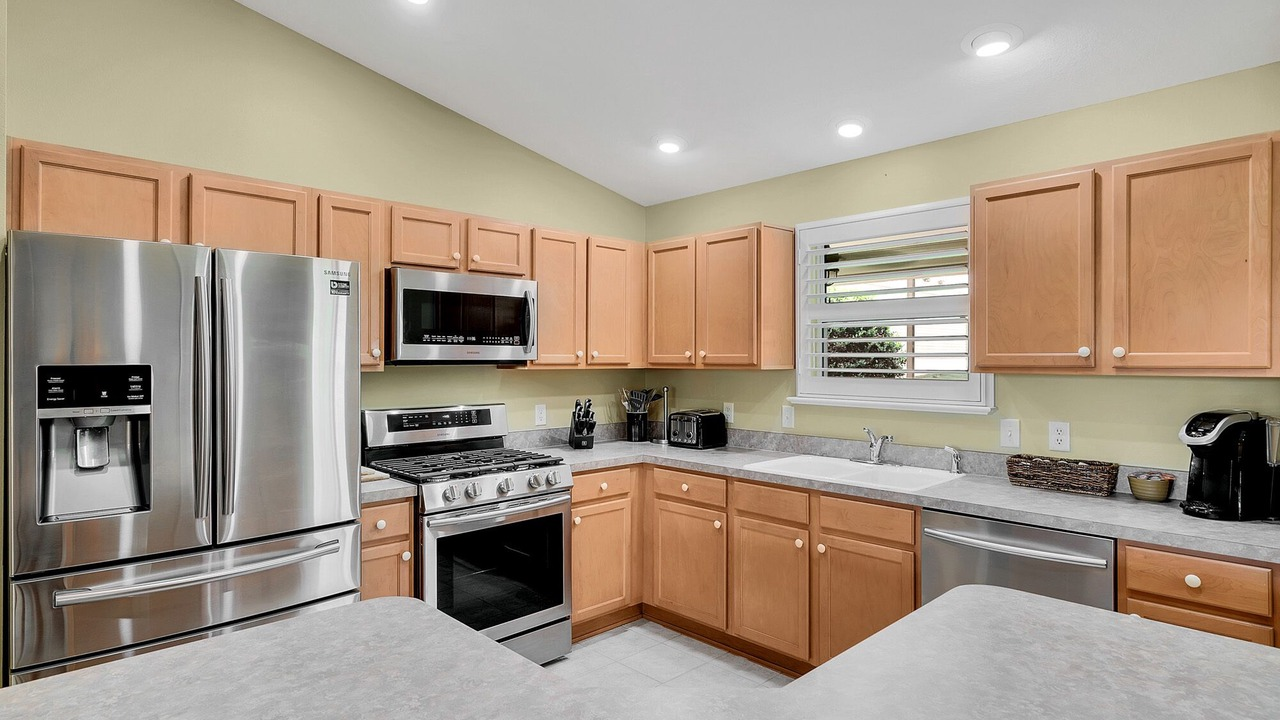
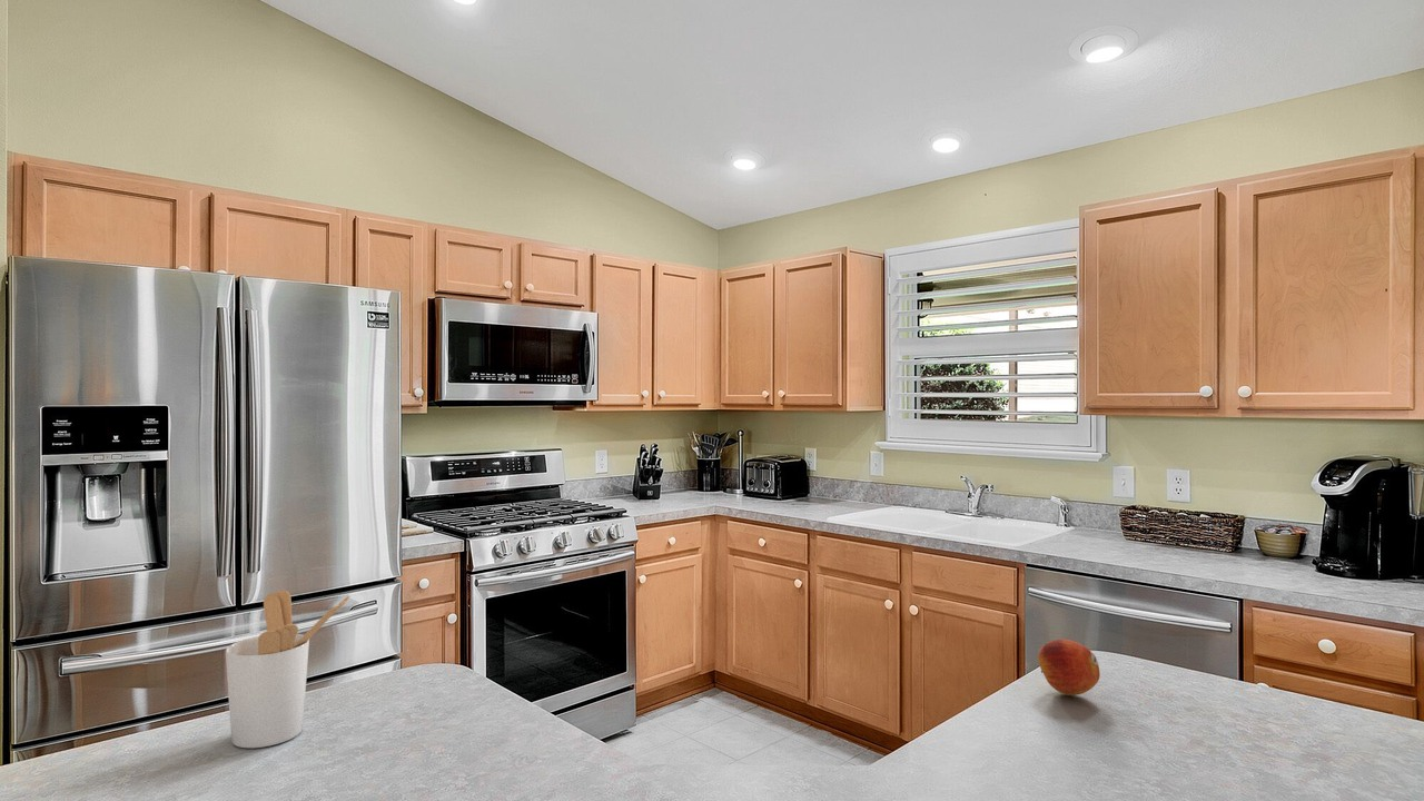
+ fruit [1037,639,1101,696]
+ utensil holder [225,590,352,749]
